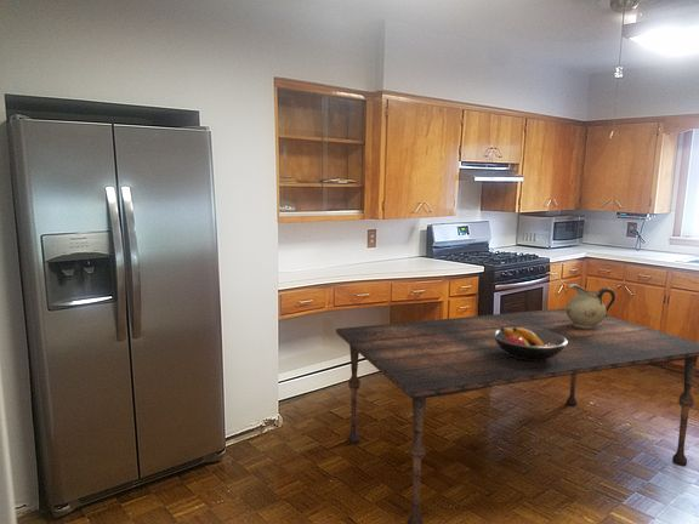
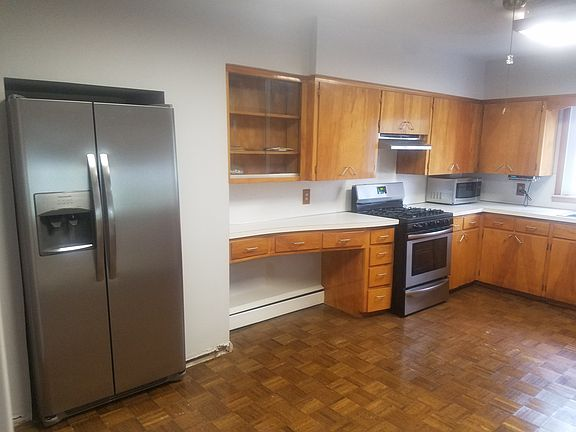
- pitcher [564,283,616,329]
- dining table [335,307,699,524]
- fruit bowl [493,328,567,360]
